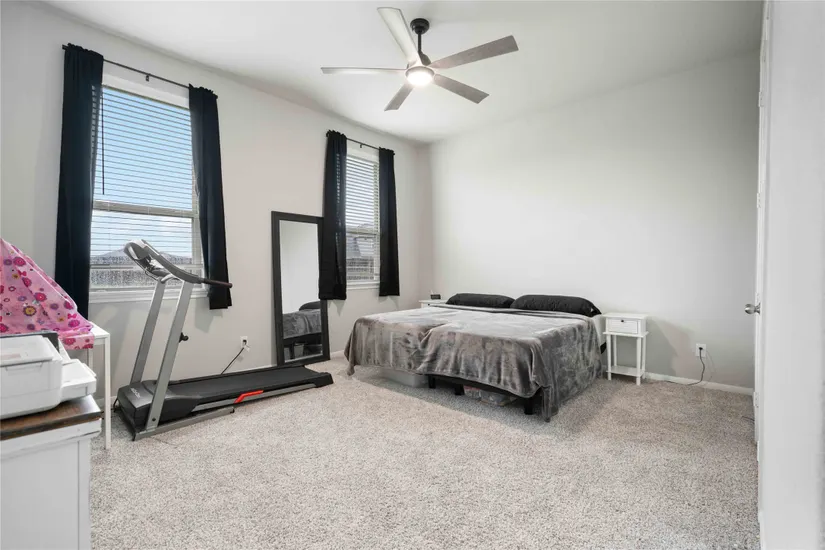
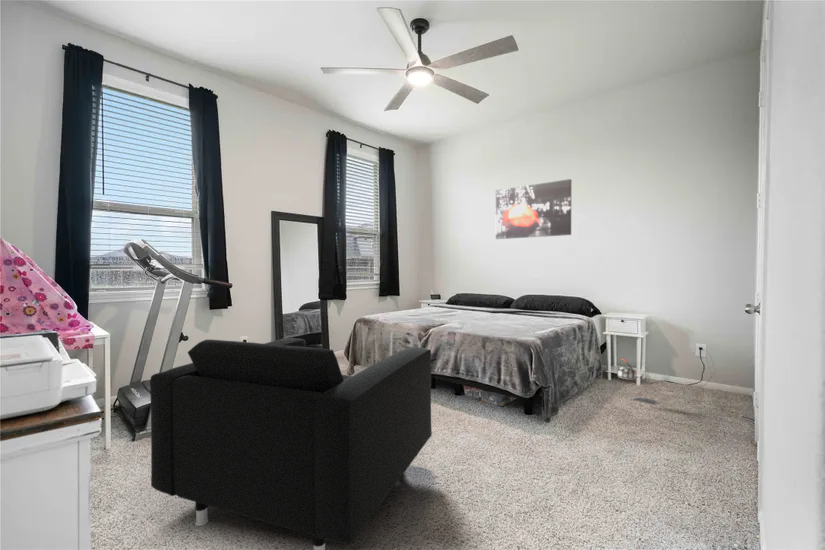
+ wall art [495,178,572,240]
+ bag [616,358,637,405]
+ armchair [149,337,433,550]
